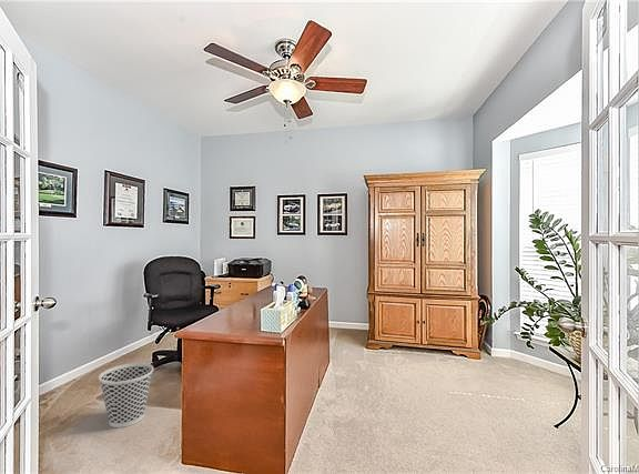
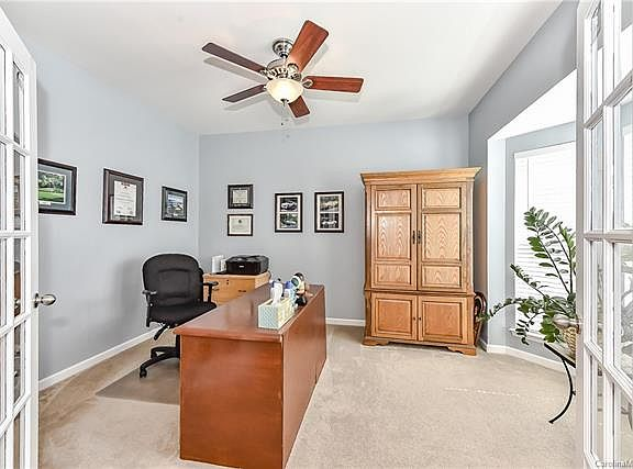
- wastebasket [98,362,154,428]
